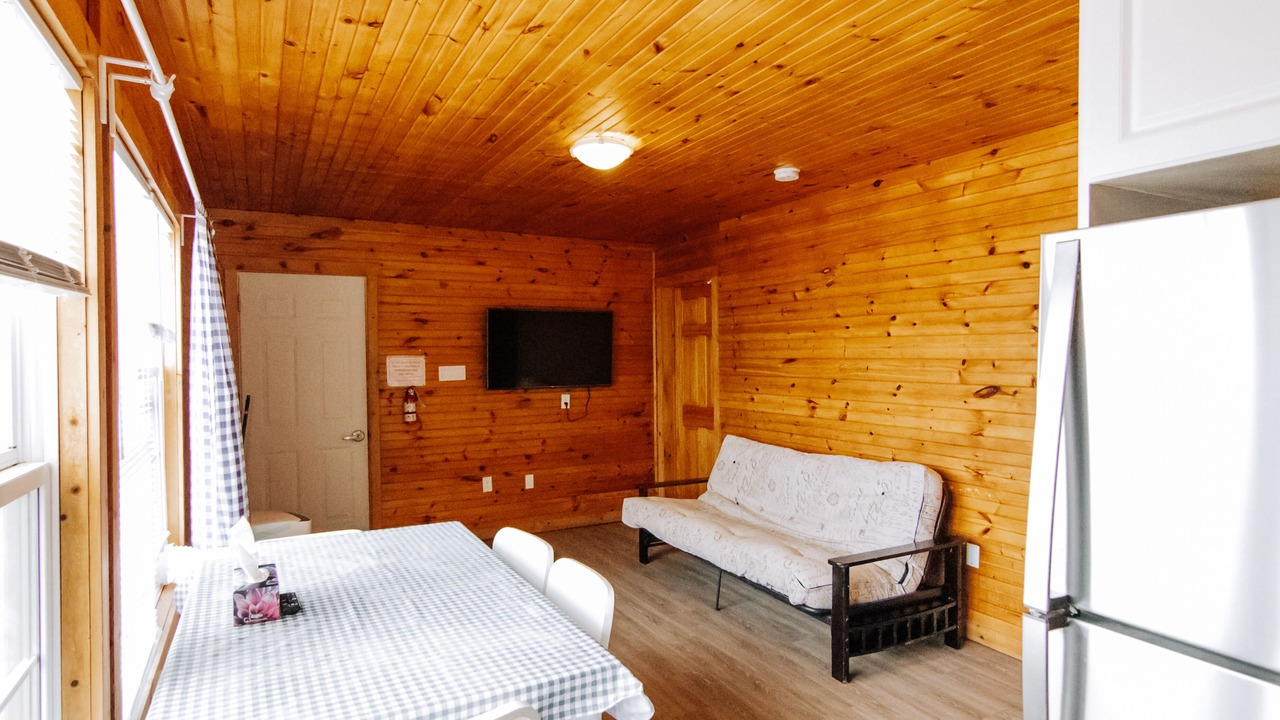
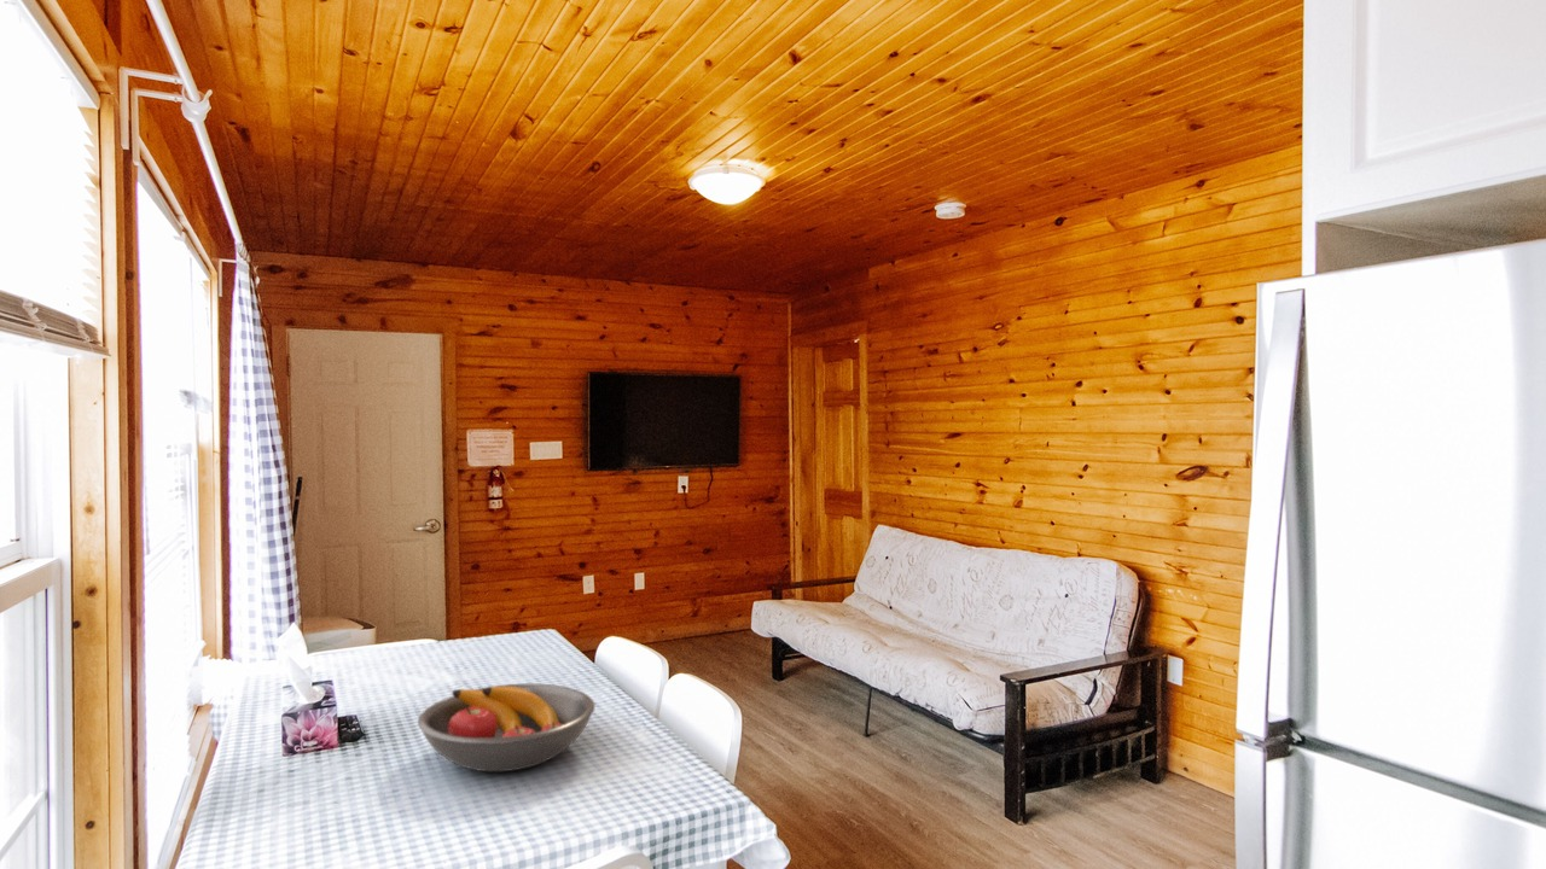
+ fruit bowl [417,682,597,772]
